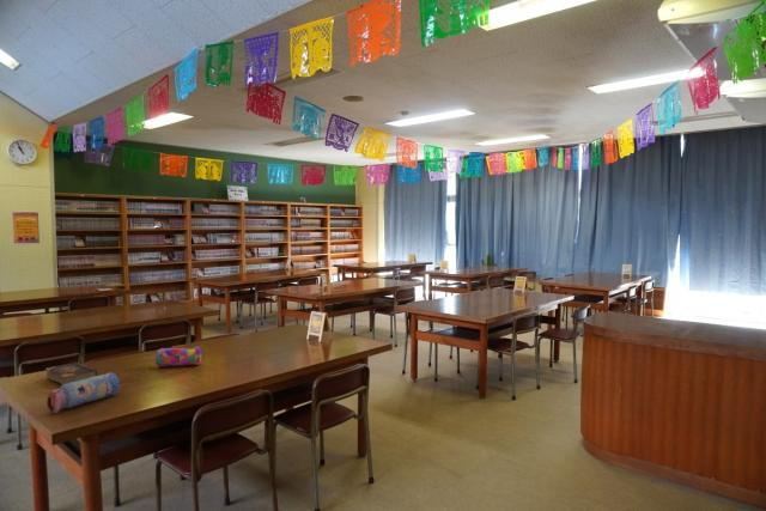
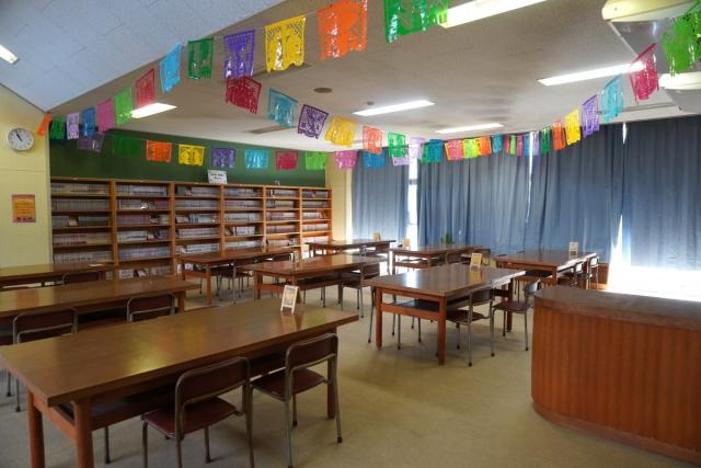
- pencil case [154,346,203,367]
- book [44,361,98,385]
- water bottle [45,371,122,414]
